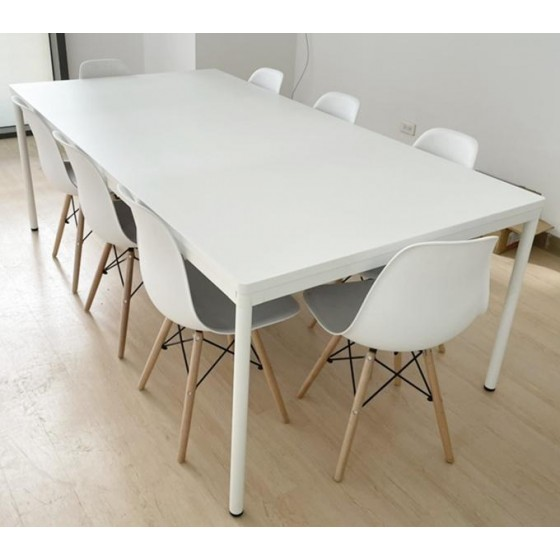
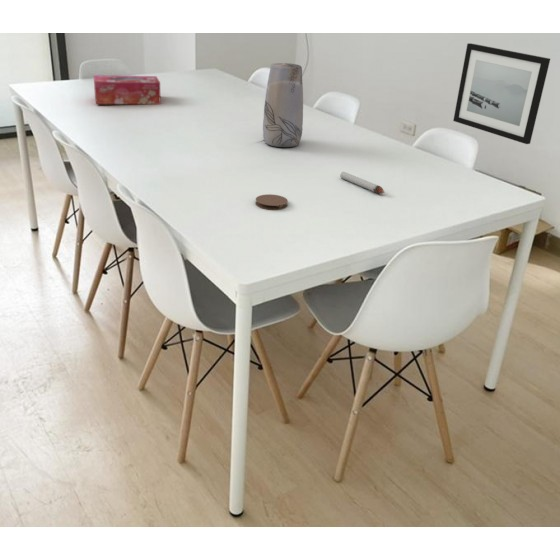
+ wall art [452,42,551,145]
+ coaster [255,193,289,211]
+ vase [262,62,304,148]
+ tissue box [93,74,162,105]
+ candle [339,171,385,194]
